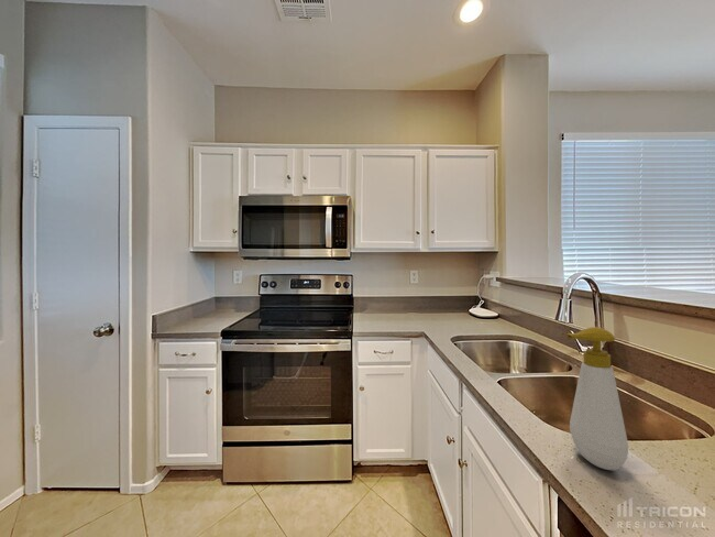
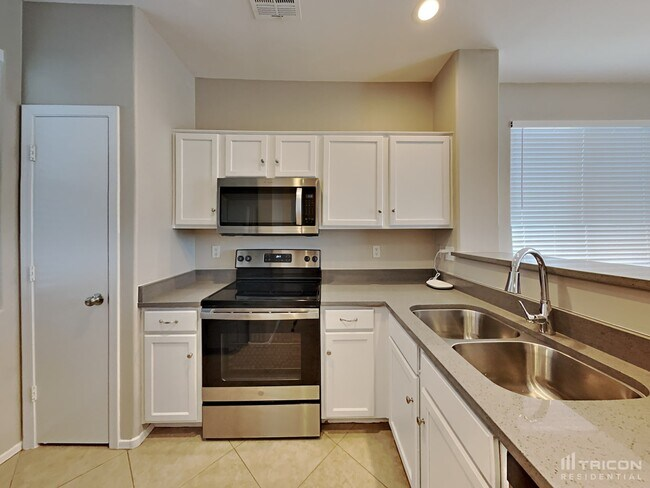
- soap bottle [565,326,629,472]
